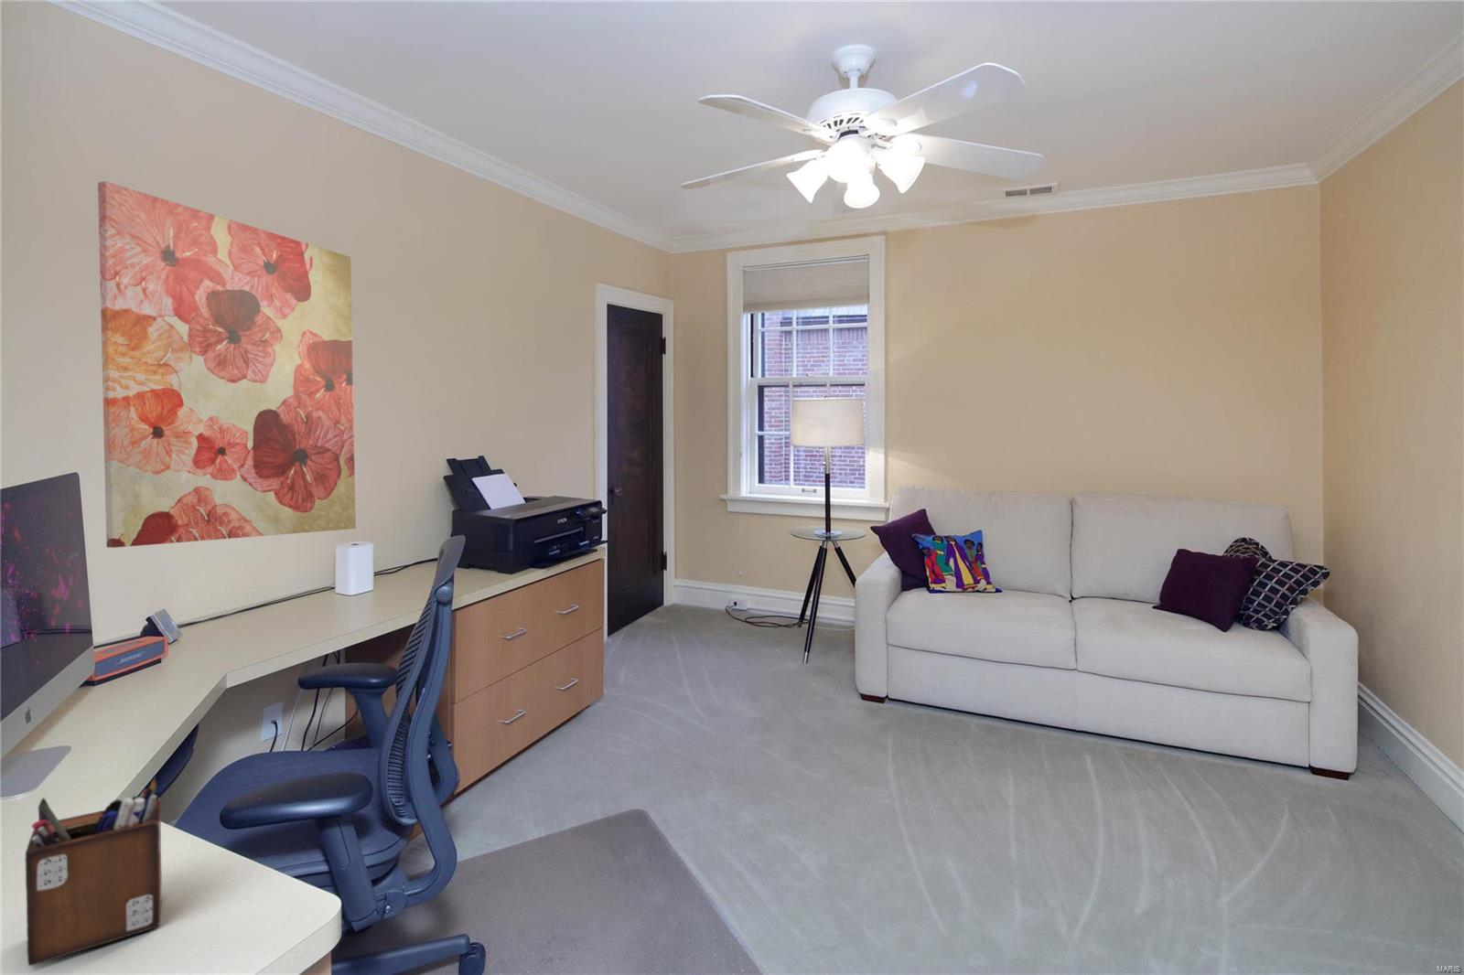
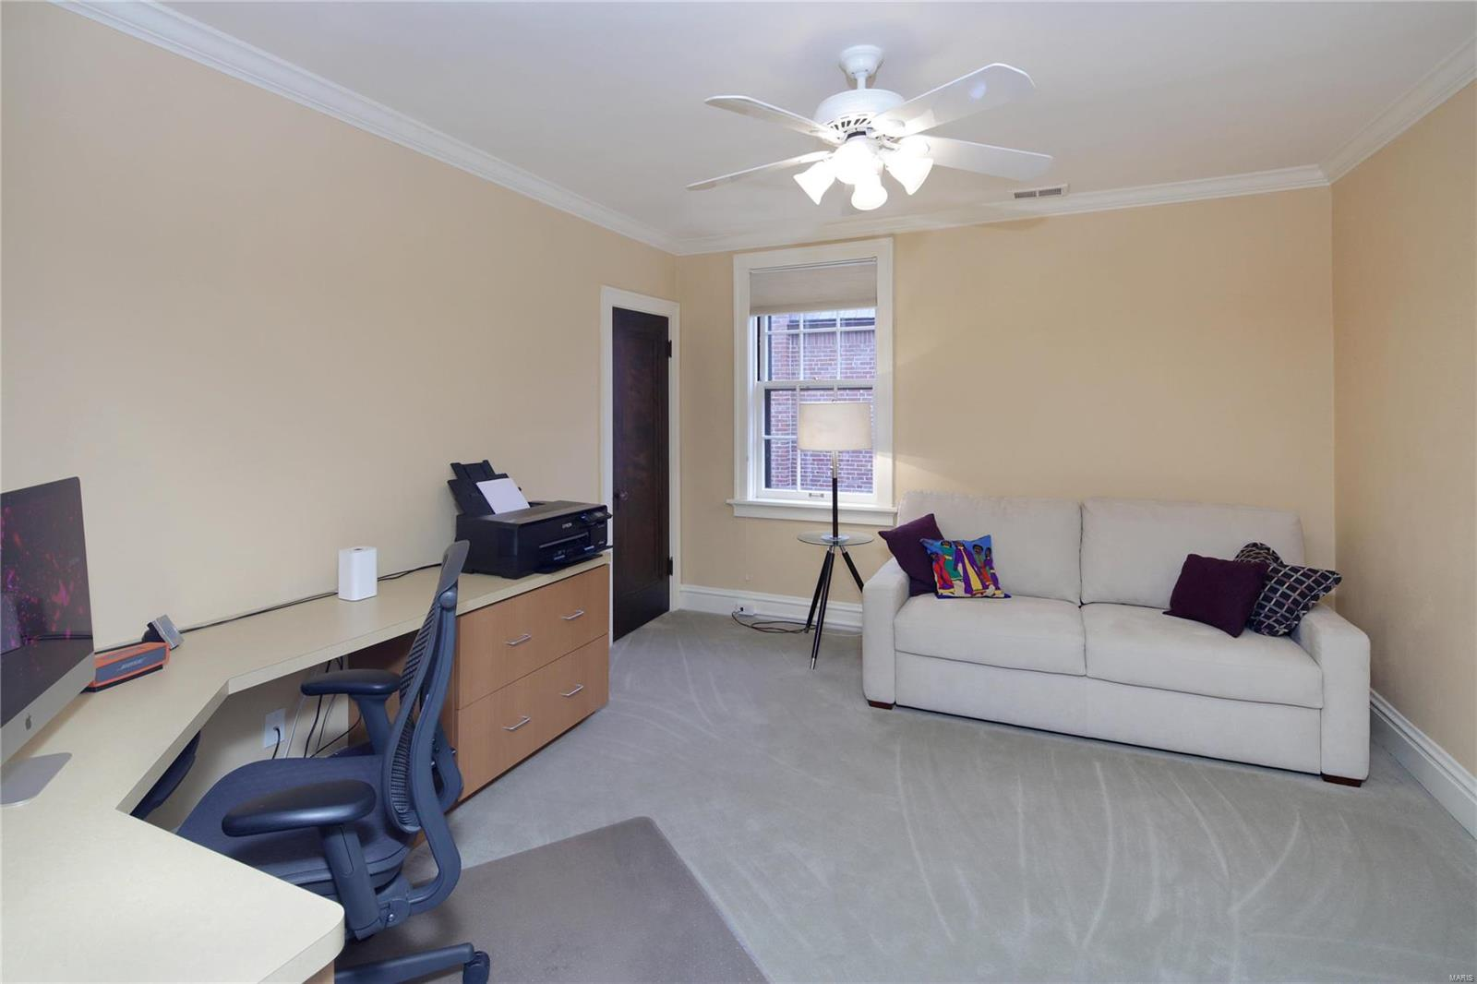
- wall art [97,181,357,548]
- desk organizer [24,777,163,966]
